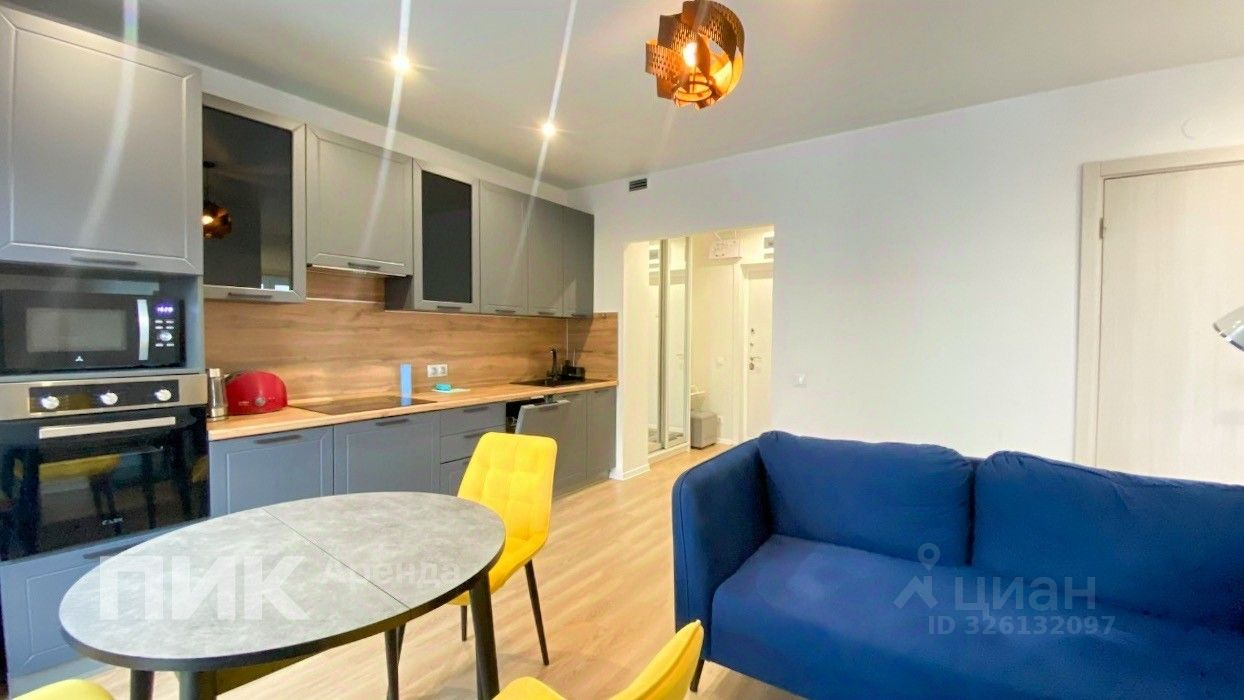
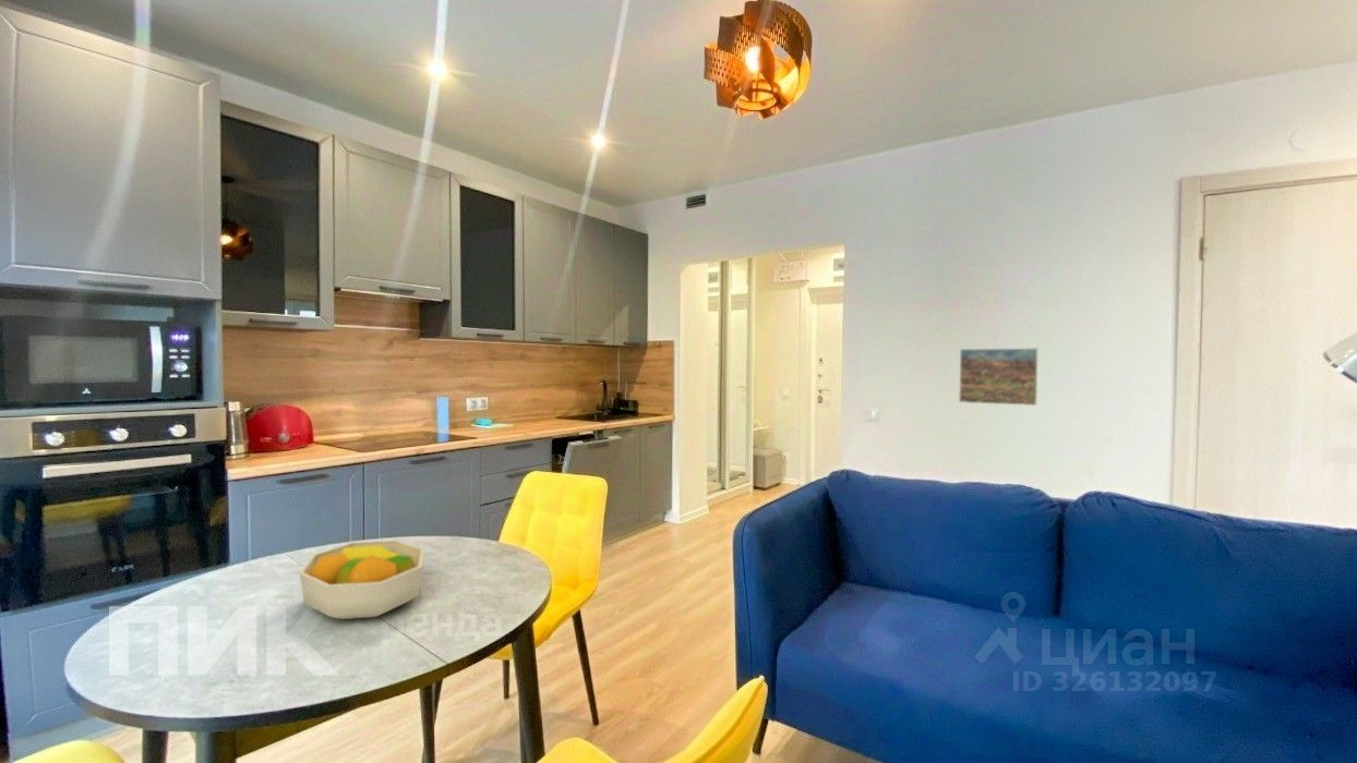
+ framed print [958,347,1040,407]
+ fruit bowl [299,540,425,620]
